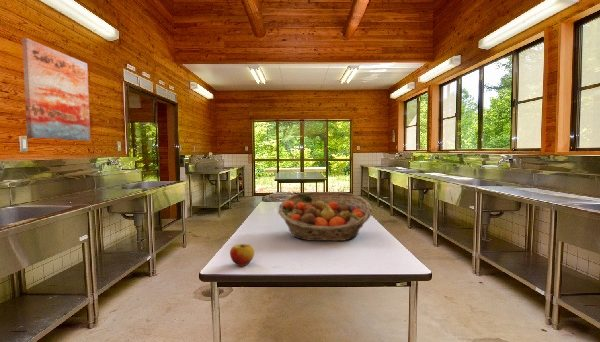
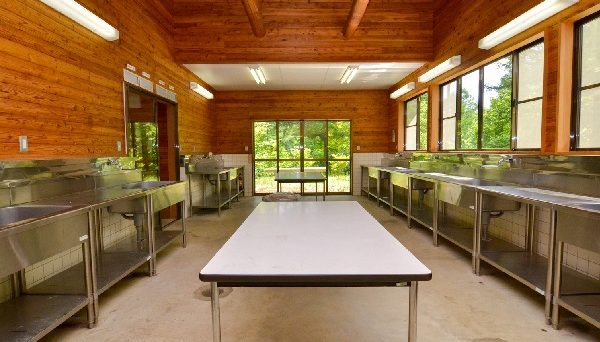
- fruit basket [277,191,373,242]
- wall art [21,37,91,142]
- apple [229,243,255,267]
